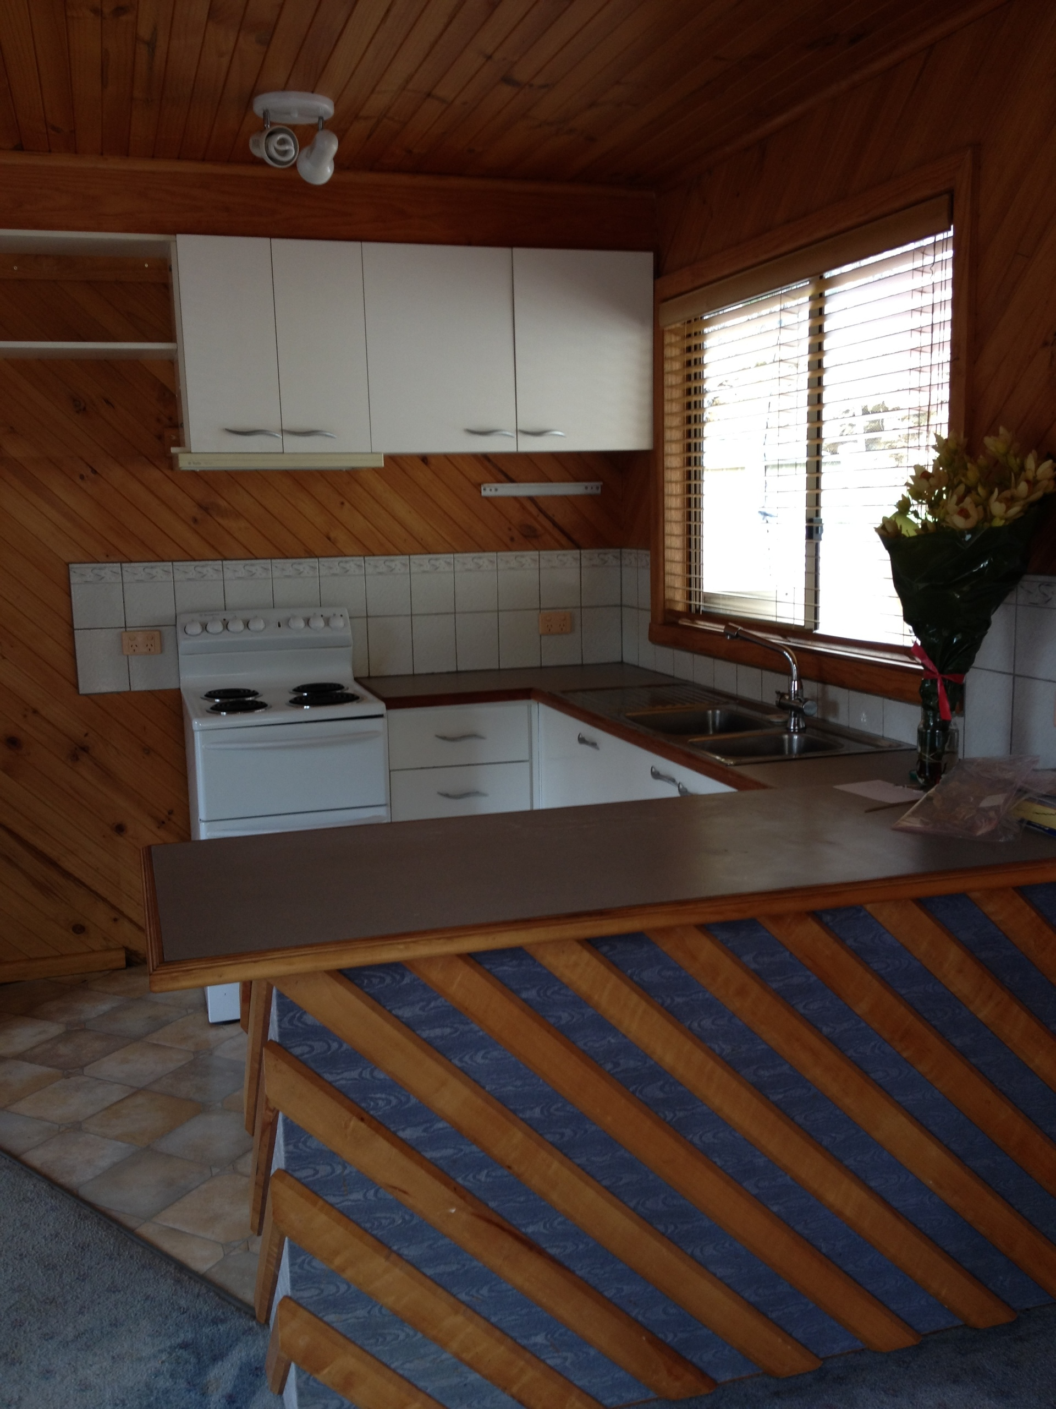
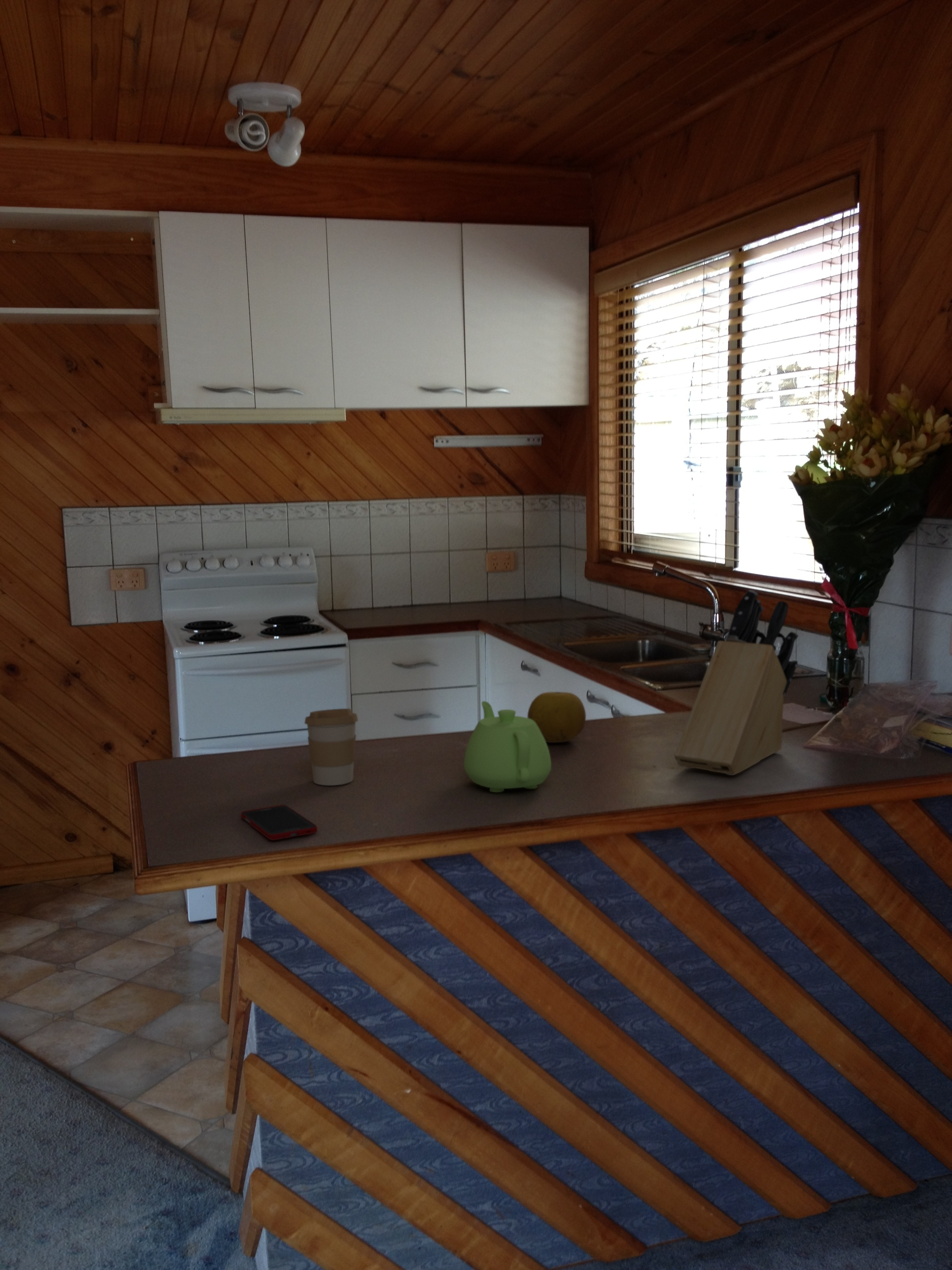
+ knife block [674,589,799,776]
+ fruit [527,691,587,743]
+ coffee cup [304,708,358,786]
+ teapot [464,700,552,793]
+ cell phone [240,804,318,841]
